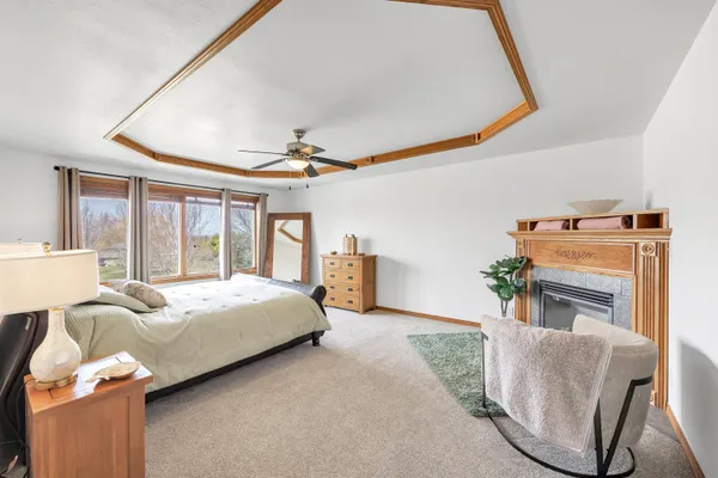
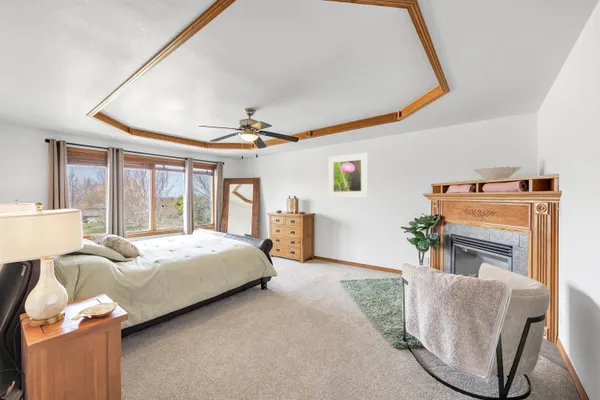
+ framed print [327,152,369,199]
